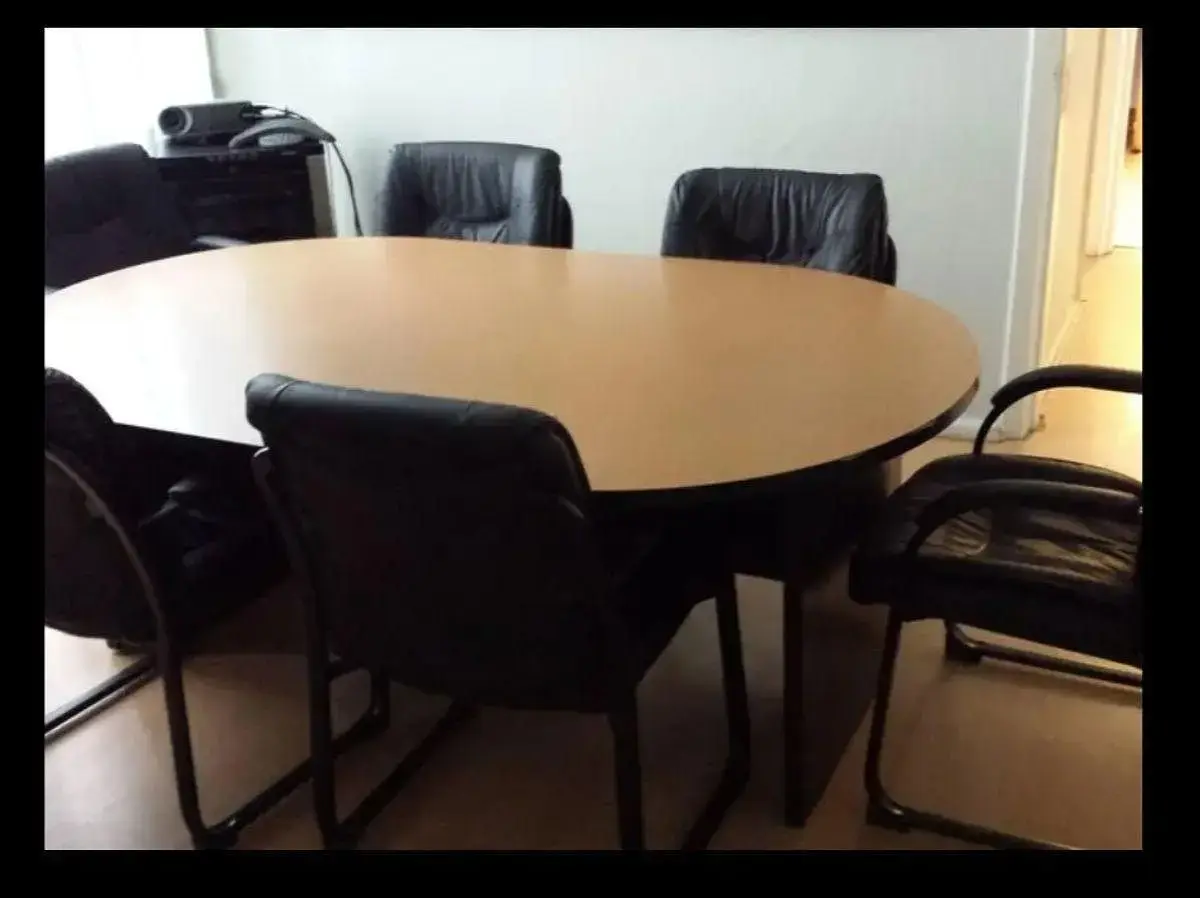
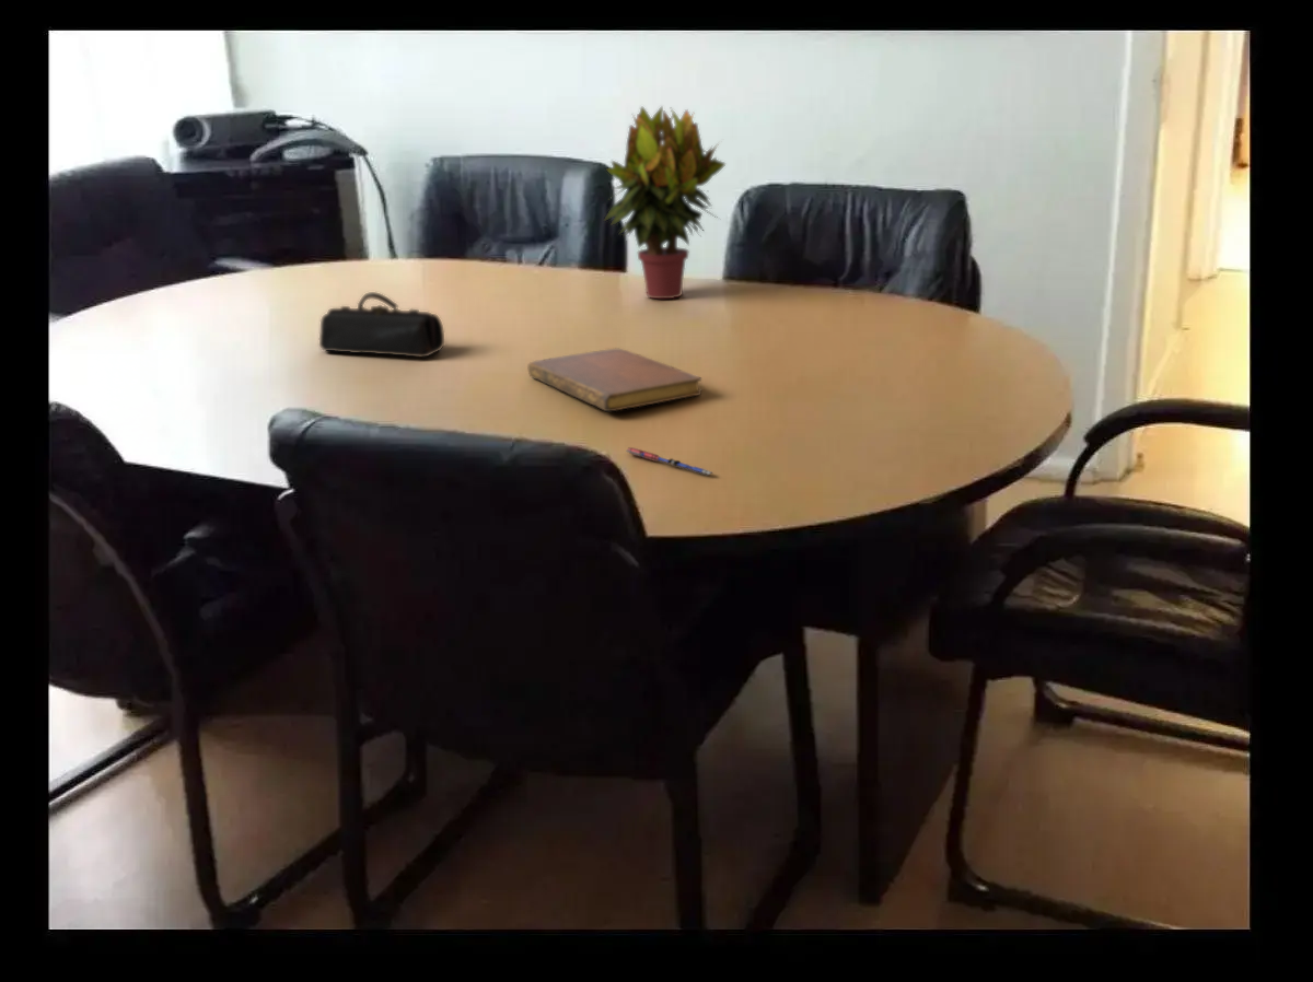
+ pen [626,446,716,477]
+ pencil case [318,291,445,359]
+ potted plant [602,105,727,300]
+ notebook [527,348,702,412]
